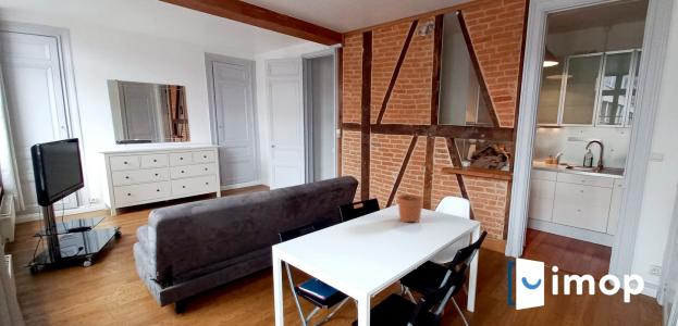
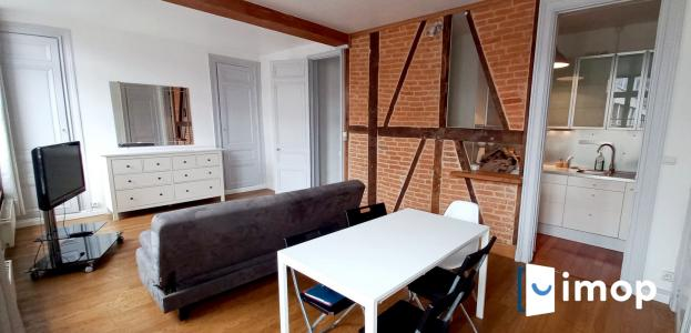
- plant pot [397,185,424,224]
